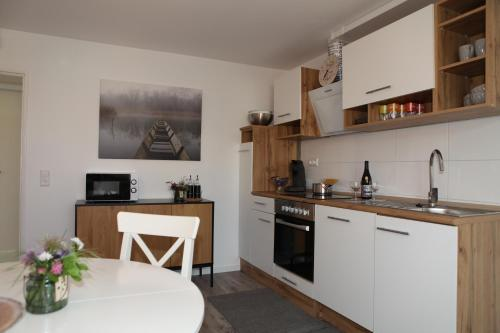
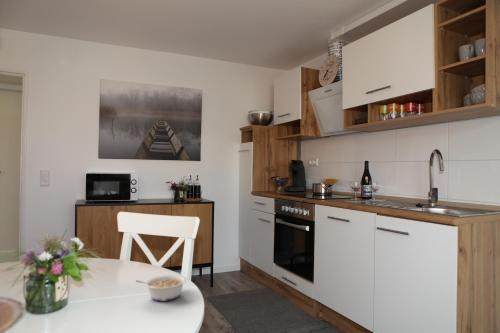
+ legume [135,274,188,302]
